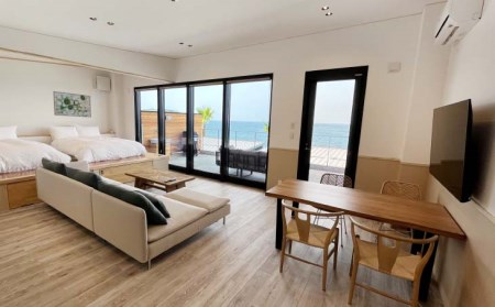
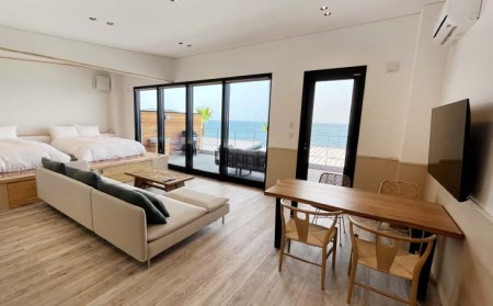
- wall art [52,90,92,119]
